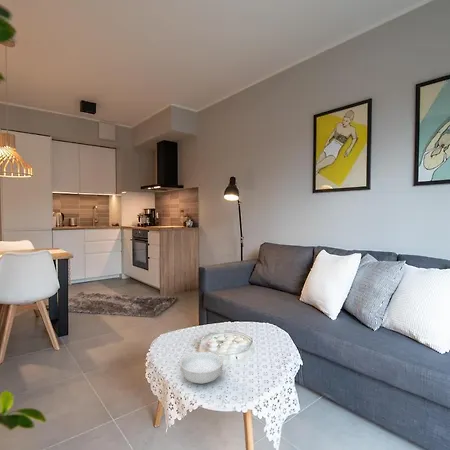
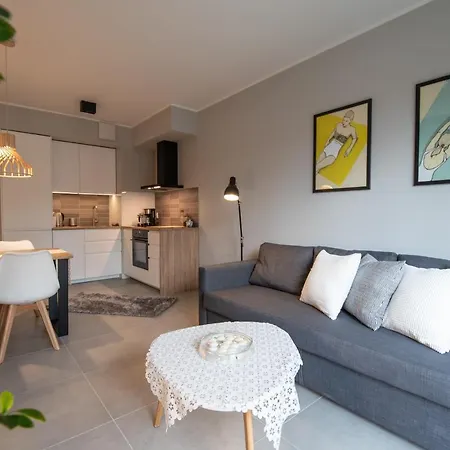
- cereal bowl [179,351,224,385]
